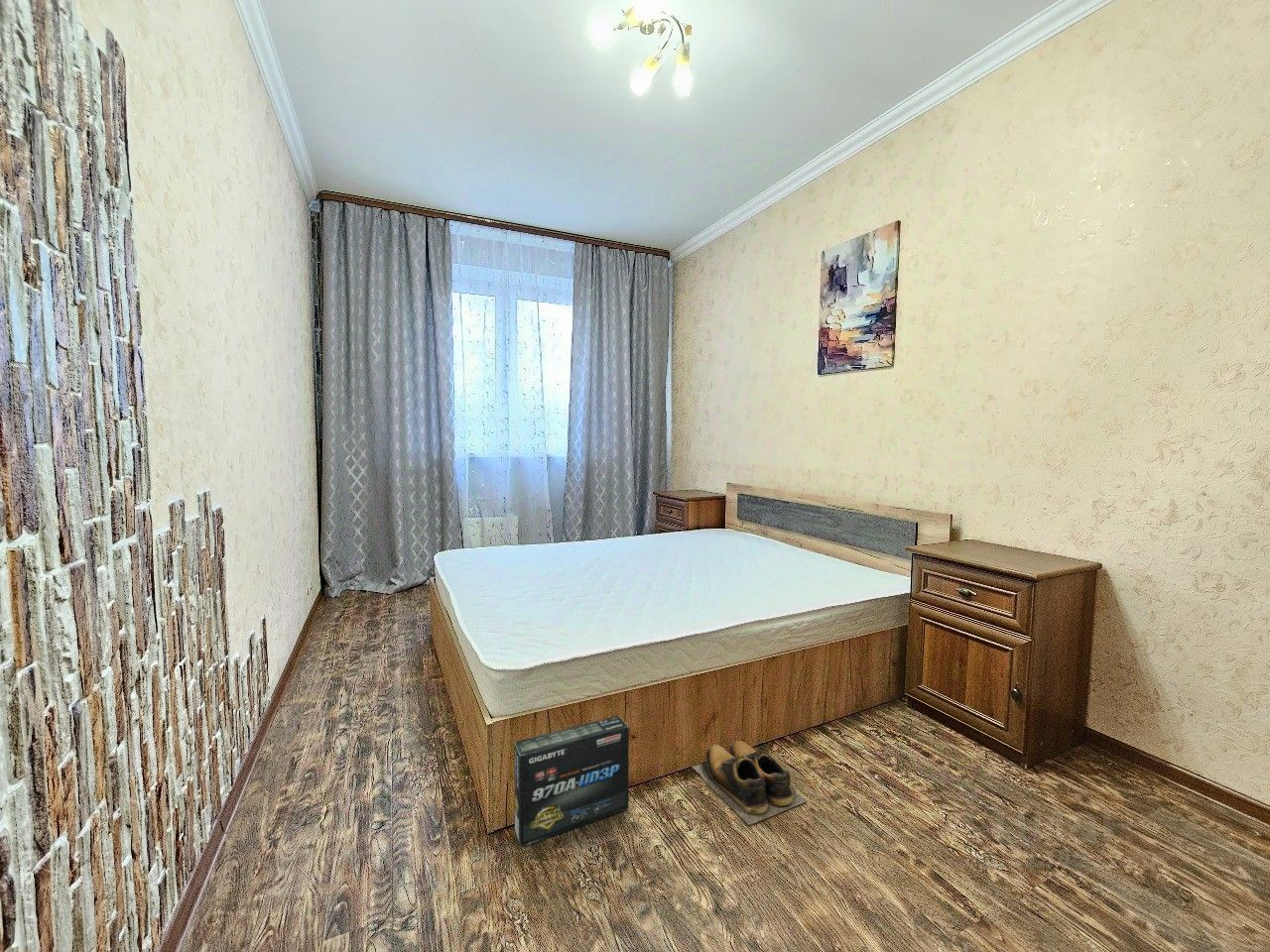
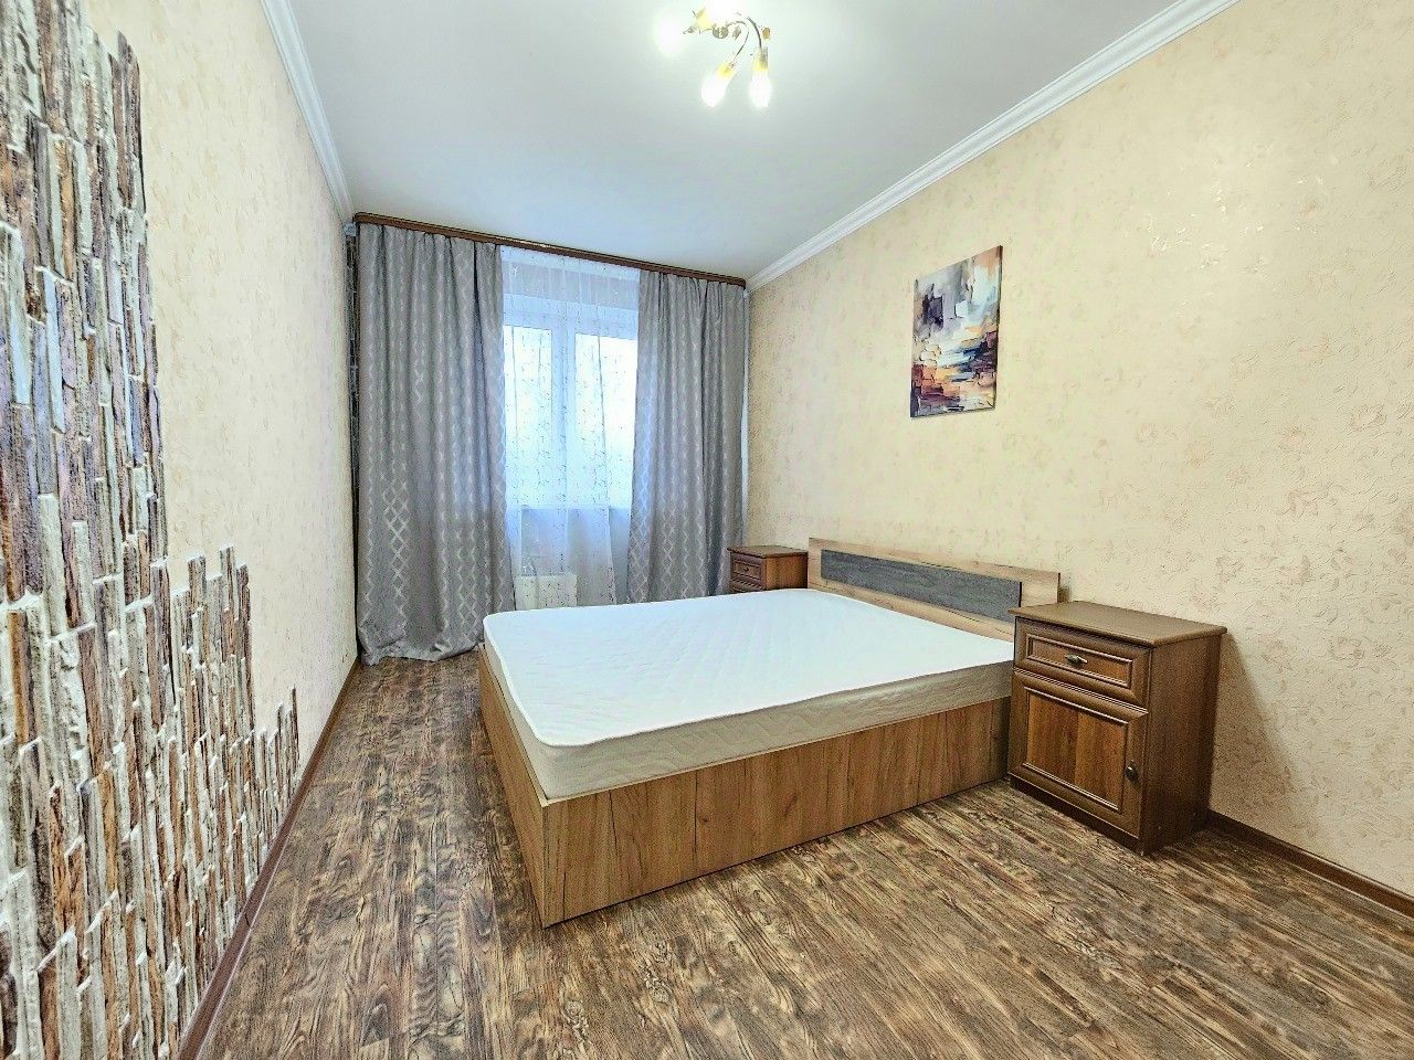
- shoes [692,740,808,826]
- box [513,714,630,847]
